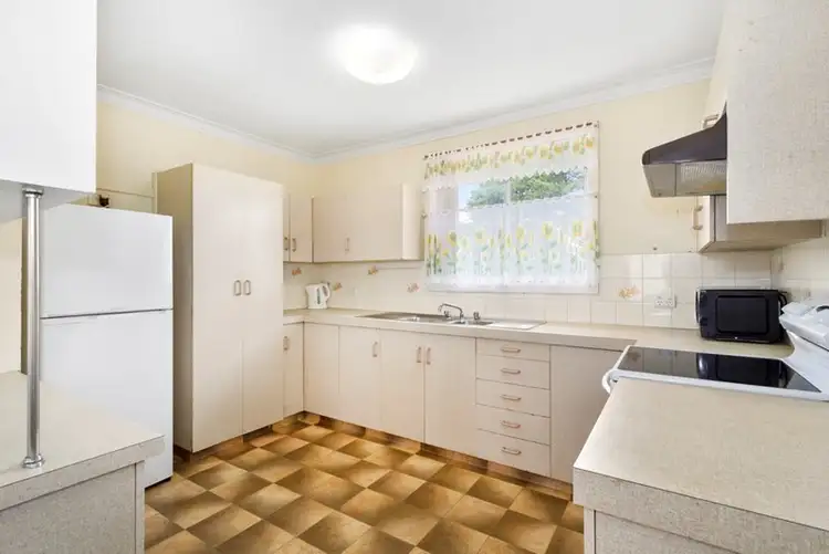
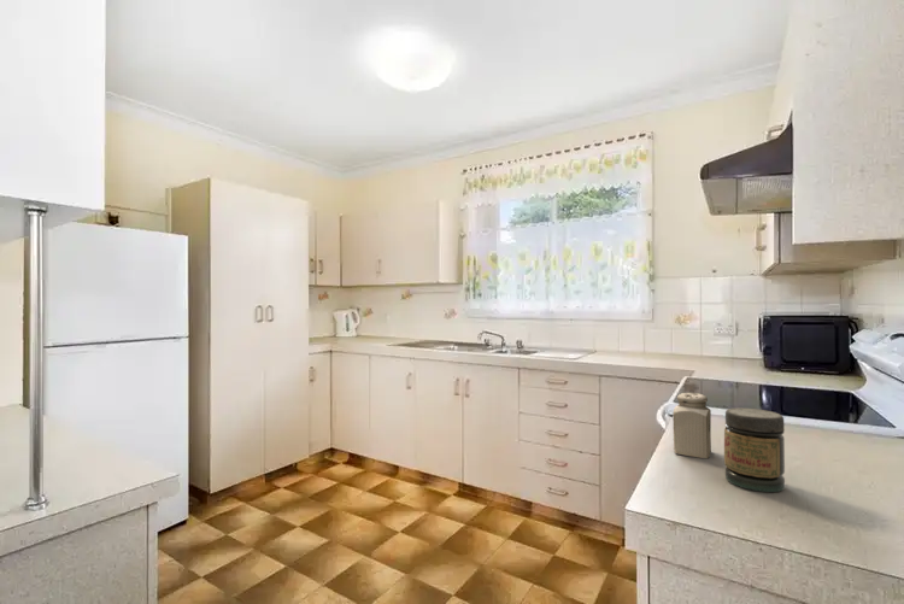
+ salt shaker [671,392,712,459]
+ jar [723,406,786,493]
